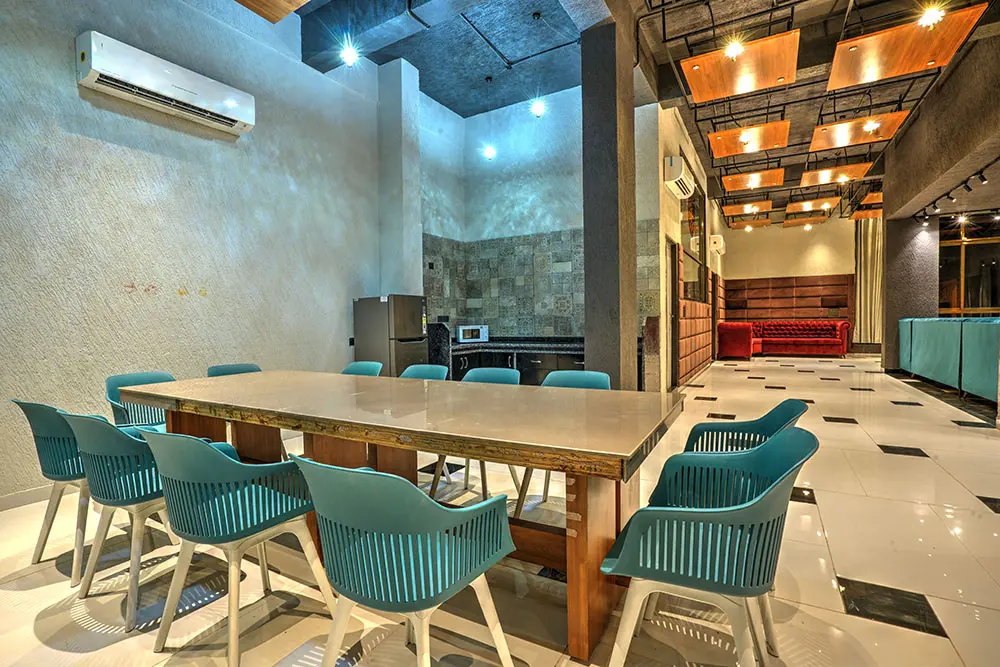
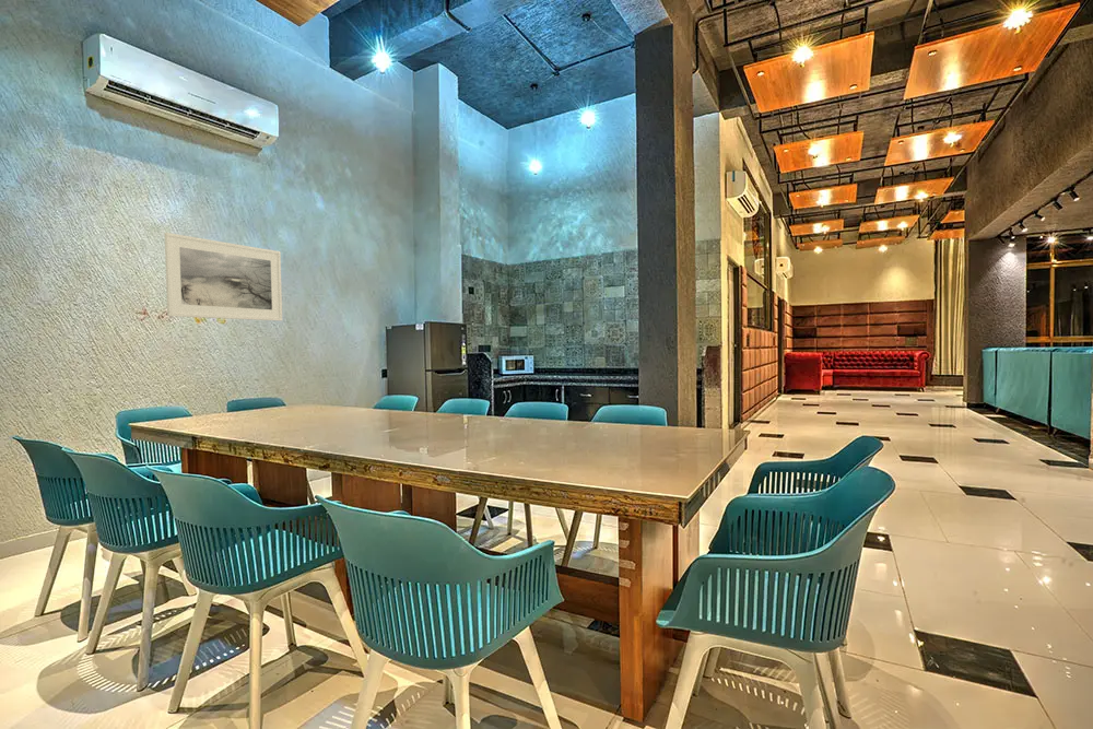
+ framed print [164,232,283,322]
